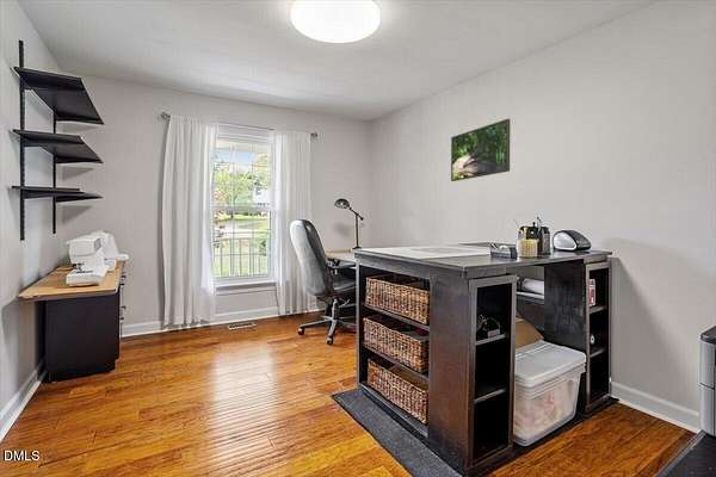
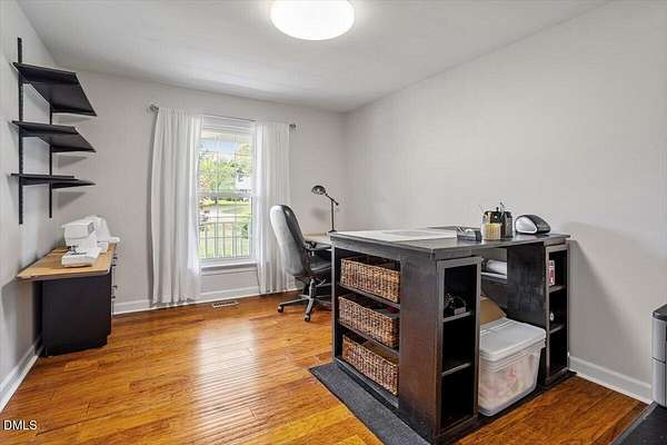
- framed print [450,118,511,182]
